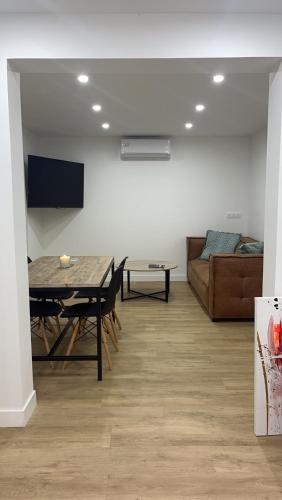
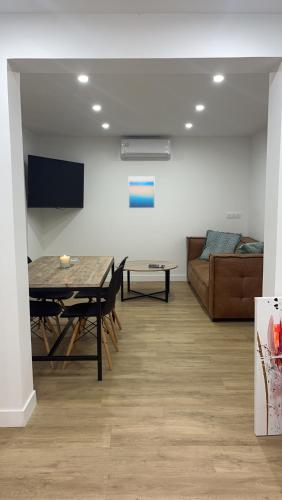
+ wall art [128,175,155,209]
